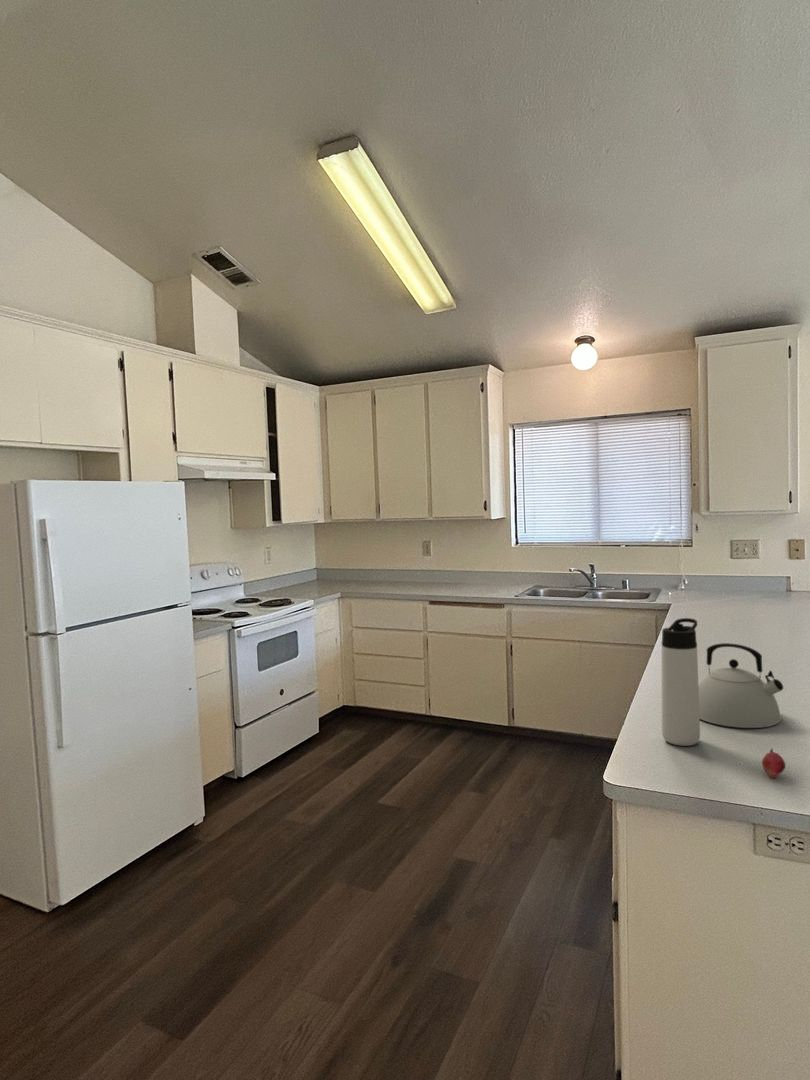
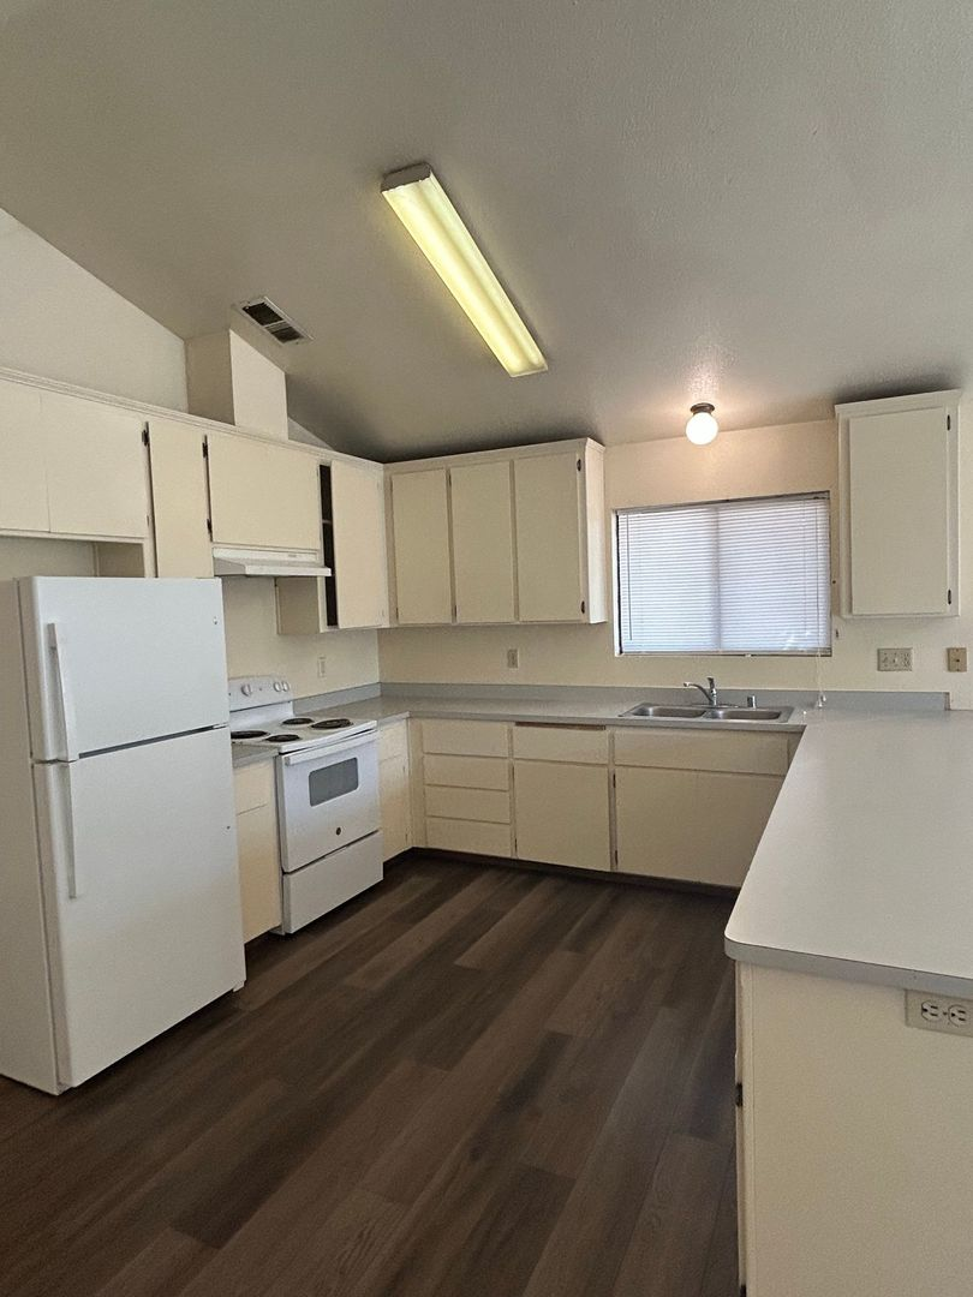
- thermos bottle [661,617,701,747]
- kettle [698,642,784,729]
- fruit [761,747,786,779]
